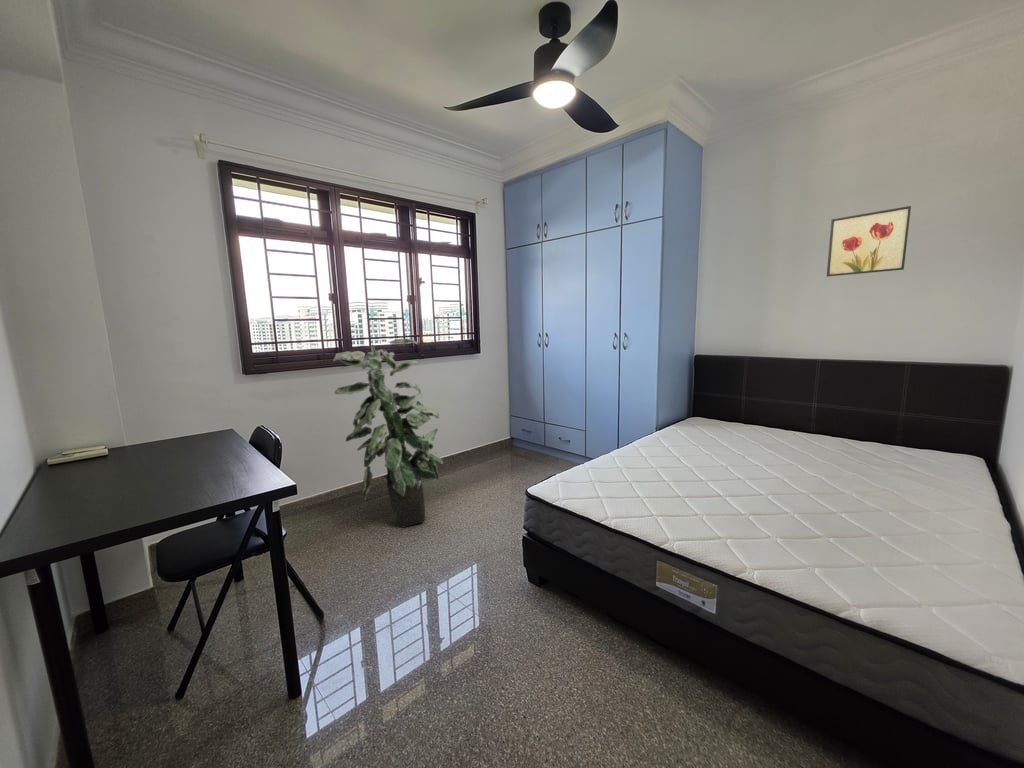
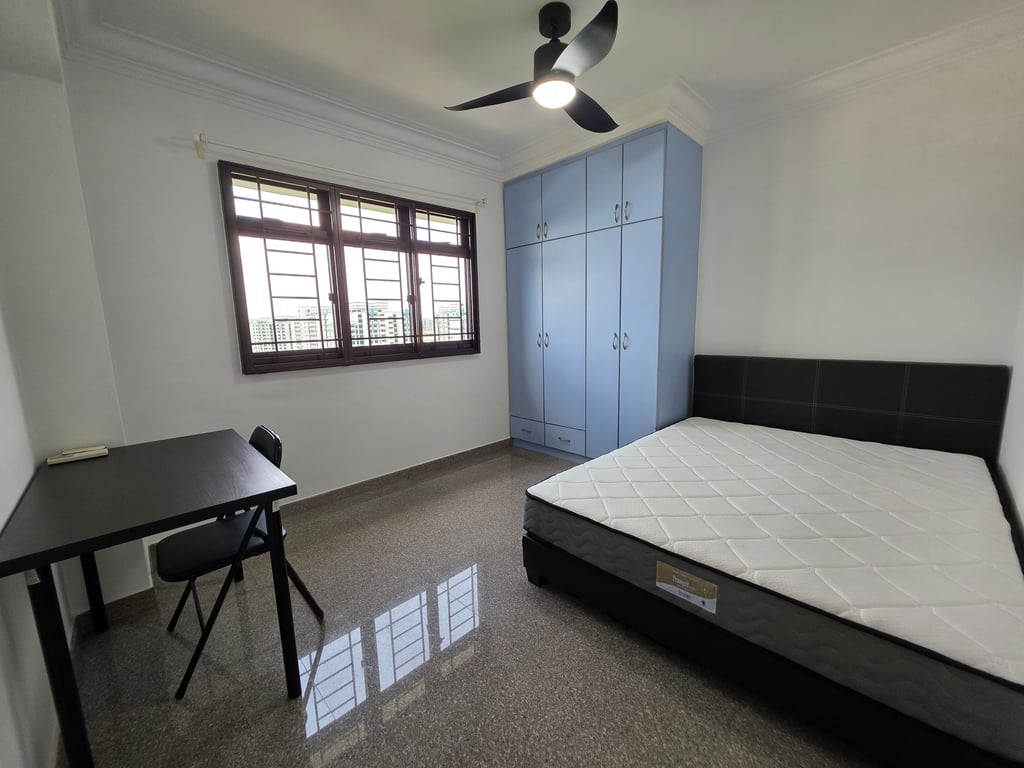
- wall art [826,205,912,278]
- indoor plant [332,338,444,529]
